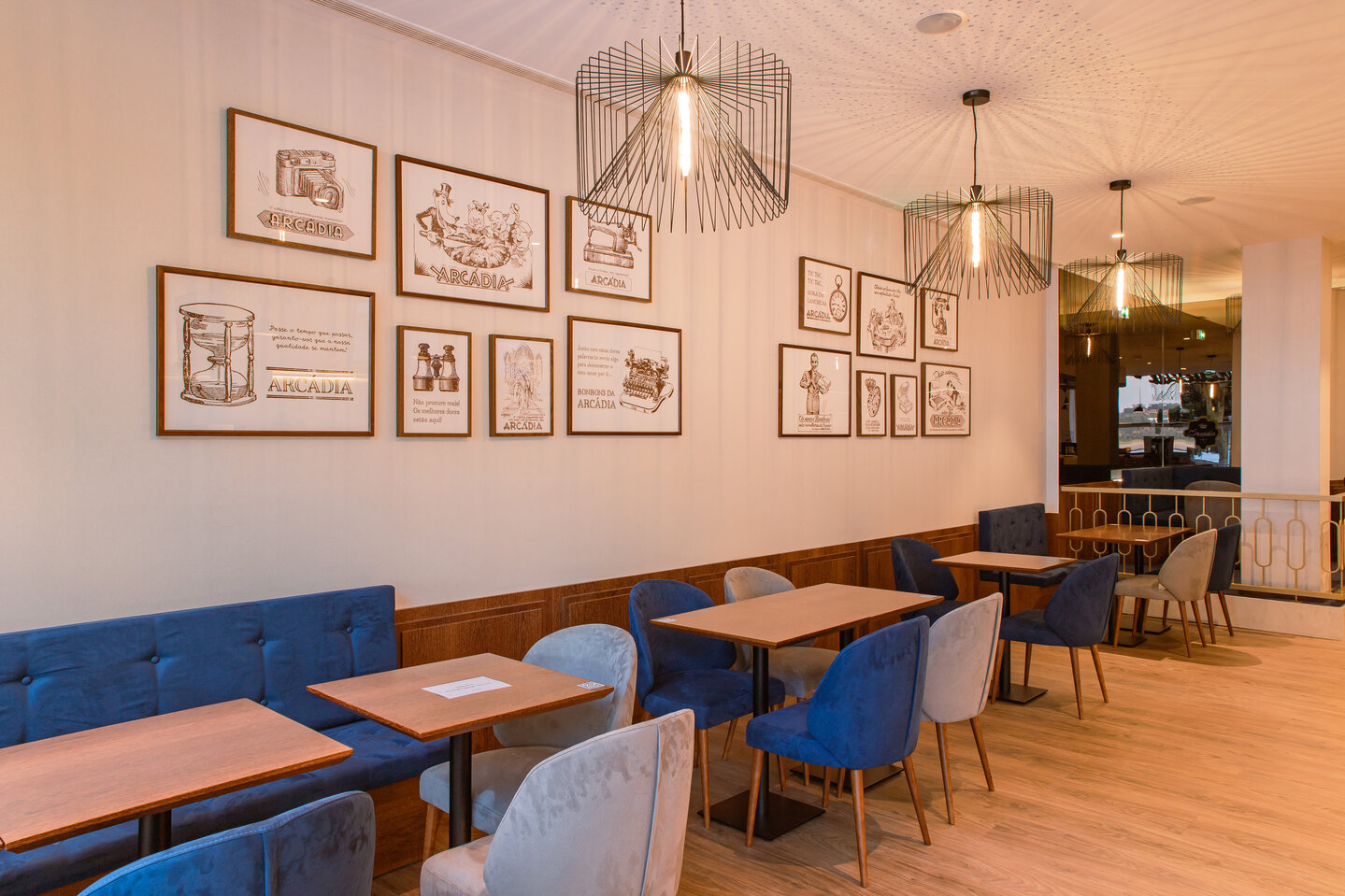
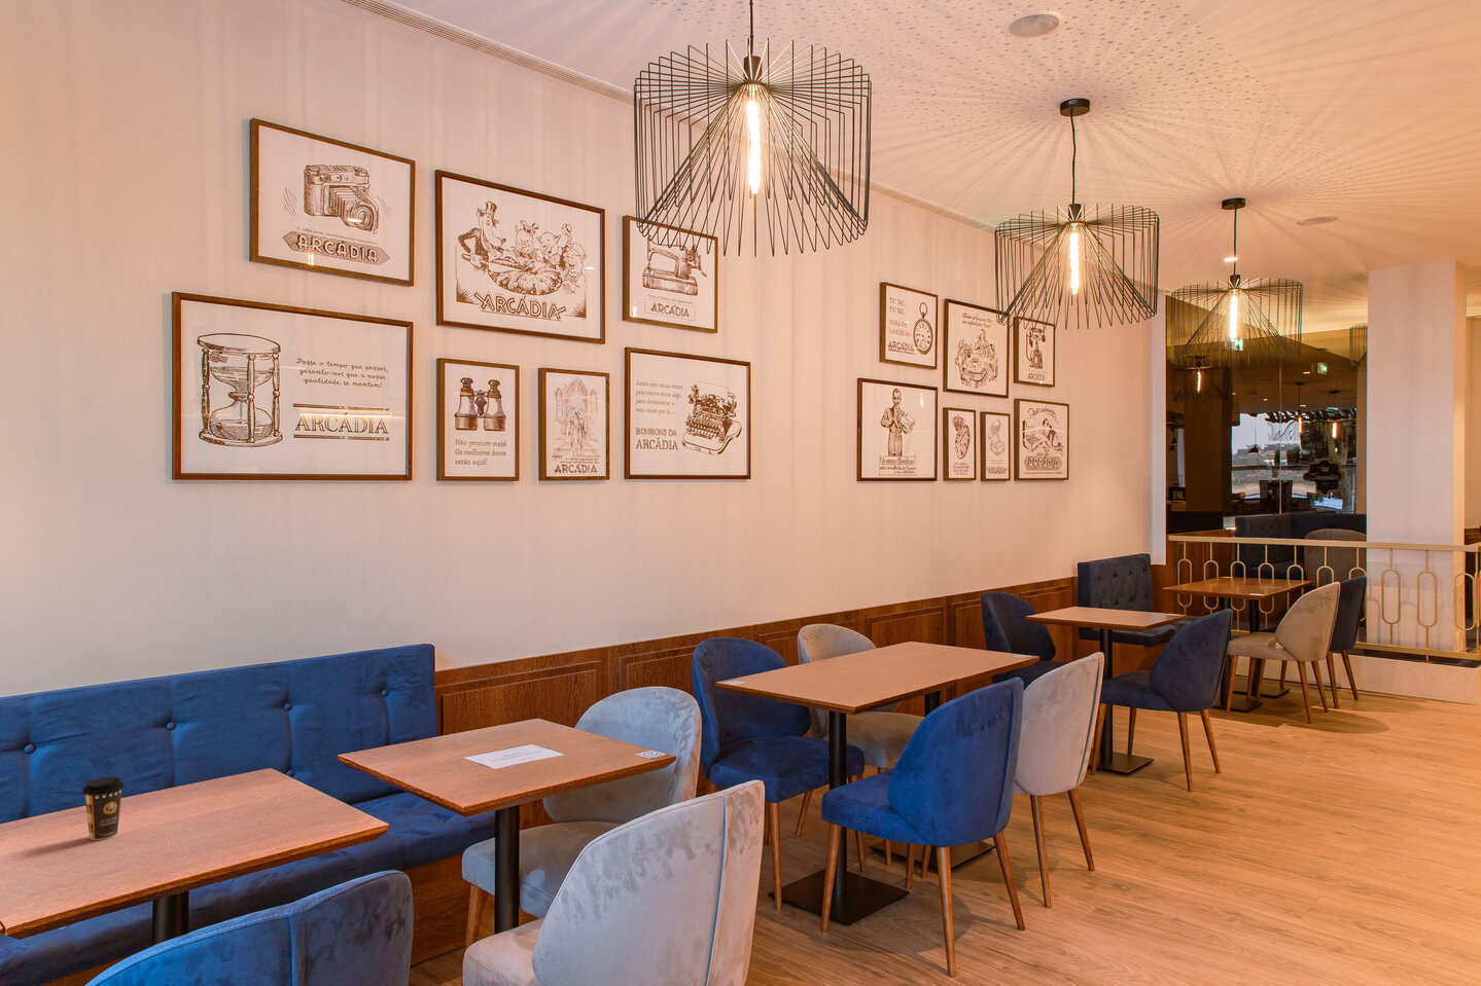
+ coffee cup [81,776,126,841]
